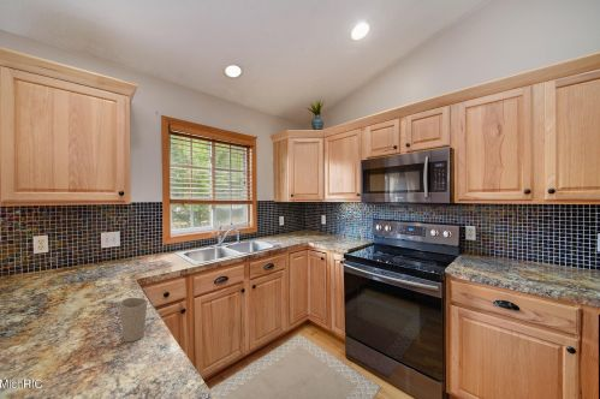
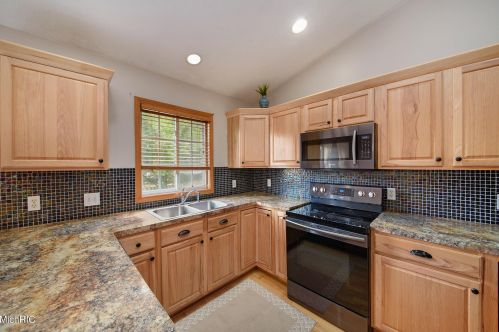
- cup [118,297,148,343]
